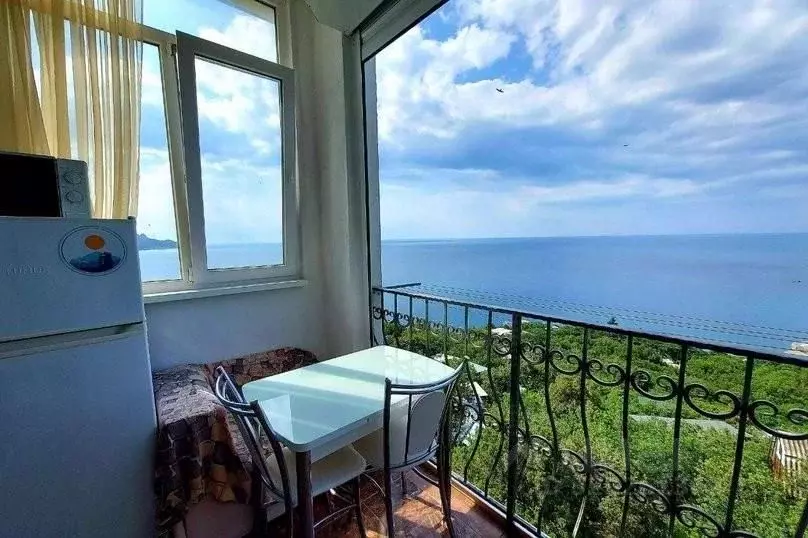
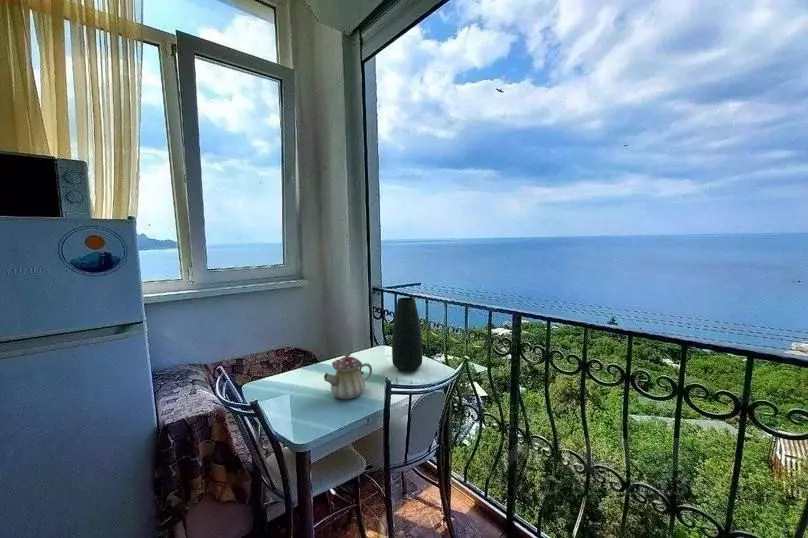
+ teapot [323,352,373,400]
+ vase [391,297,423,373]
